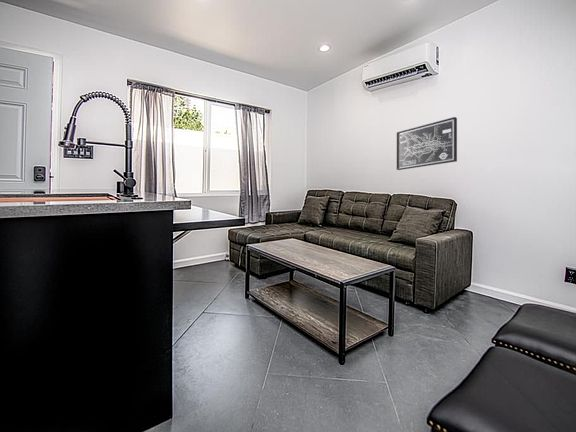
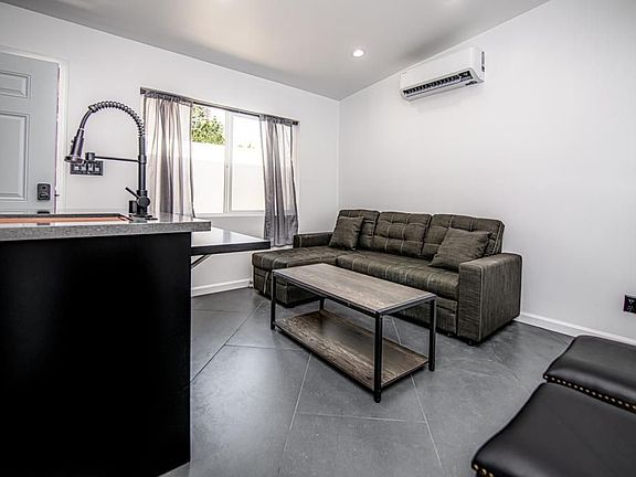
- wall art [396,116,458,171]
